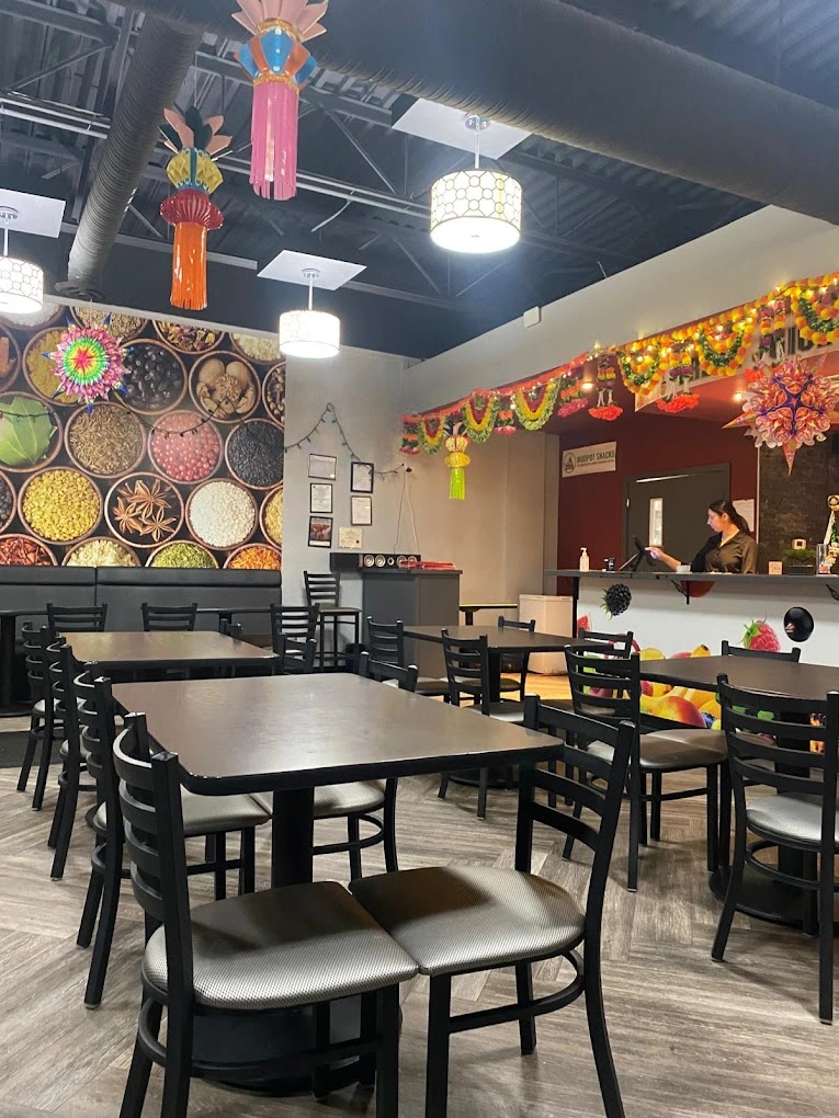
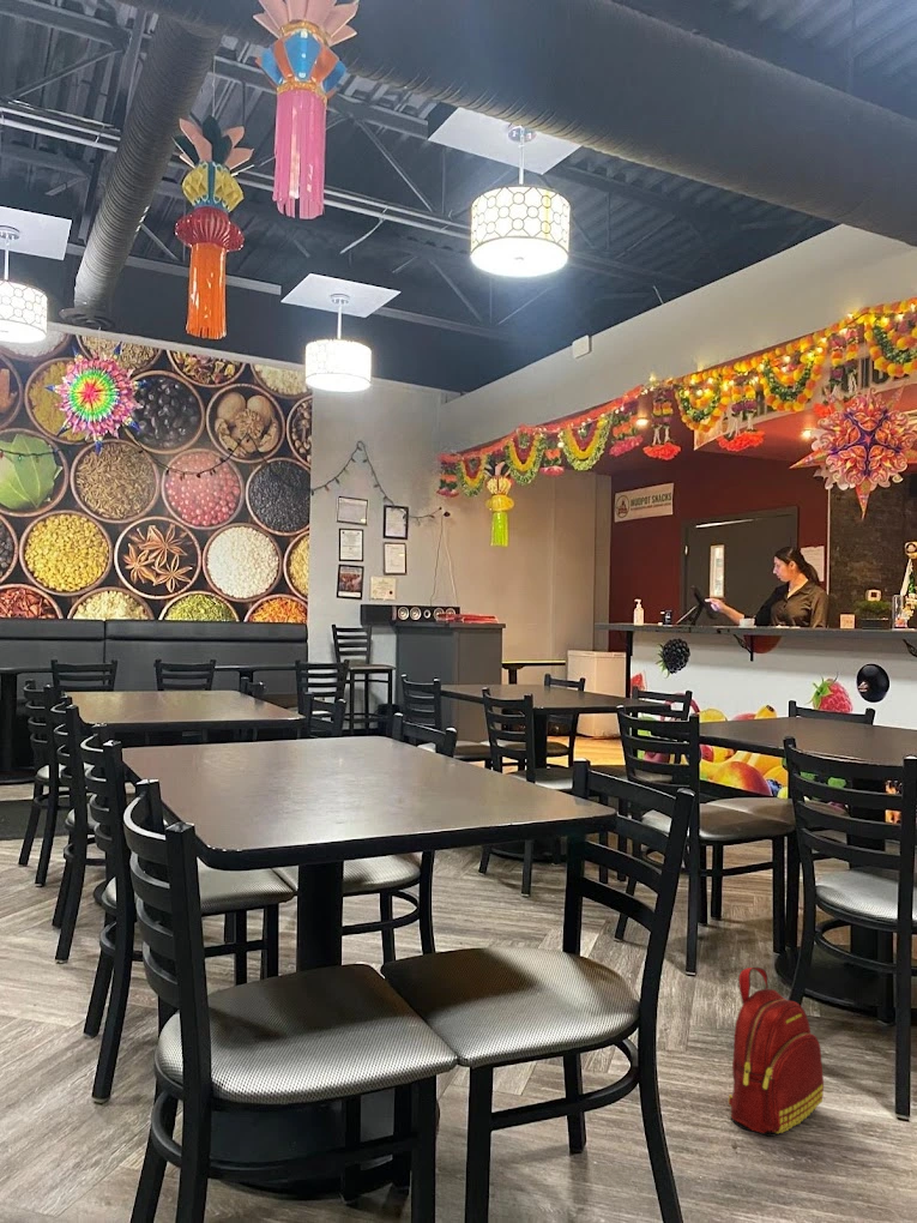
+ backpack [728,966,825,1138]
